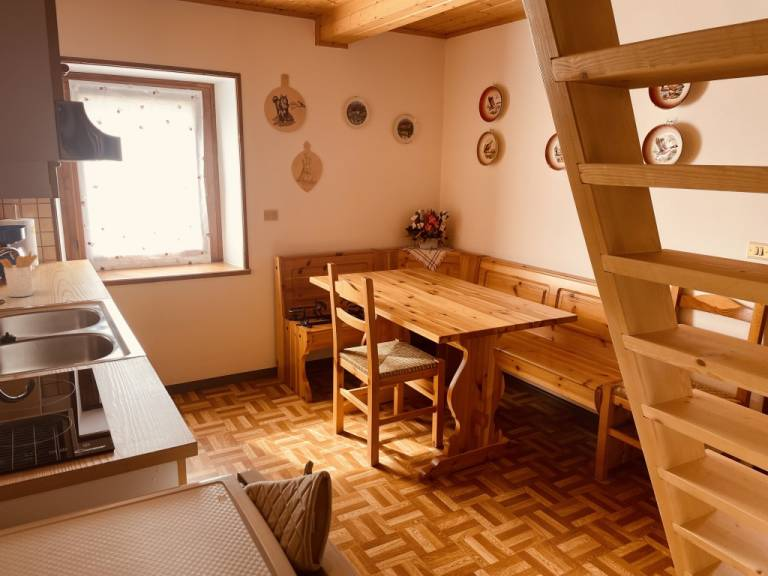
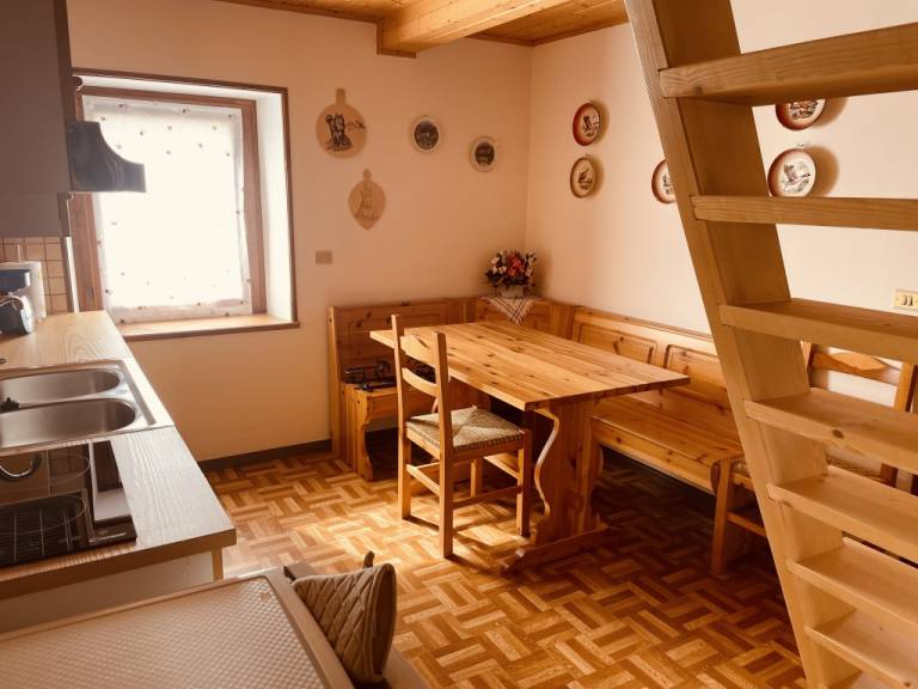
- utensil holder [0,250,38,298]
